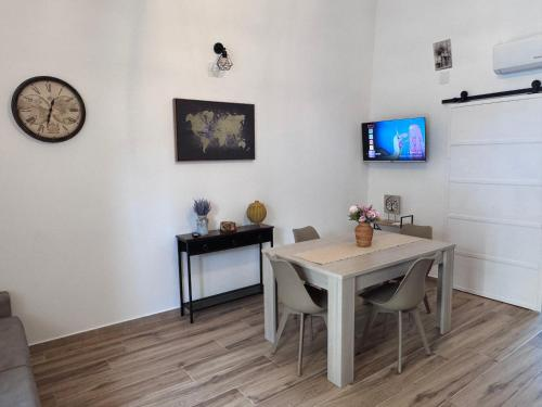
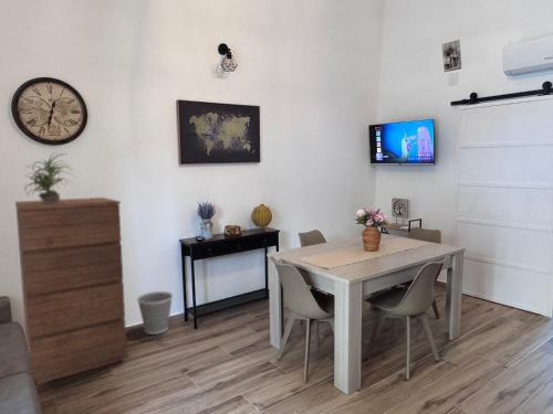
+ wastebasket [136,290,174,336]
+ potted plant [23,151,76,203]
+ dresser [14,197,128,385]
